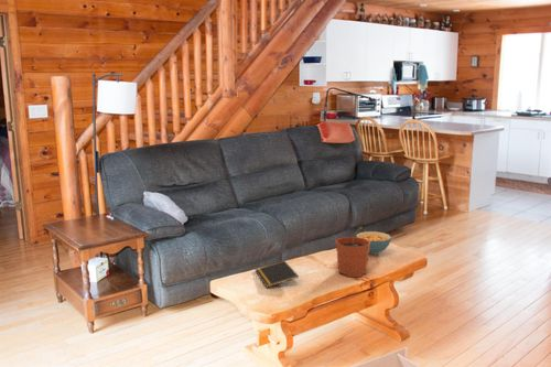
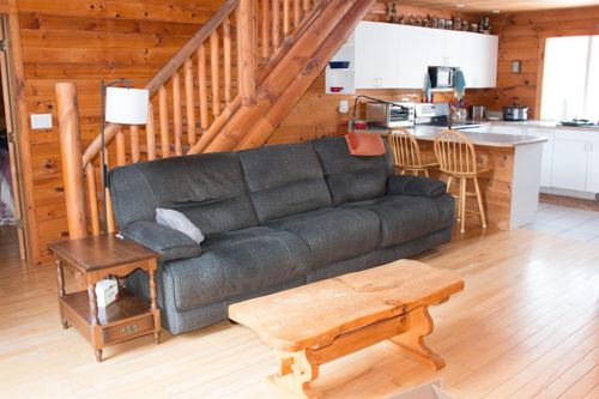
- notepad [253,260,300,289]
- cereal bowl [355,230,392,255]
- plant pot [335,226,370,278]
